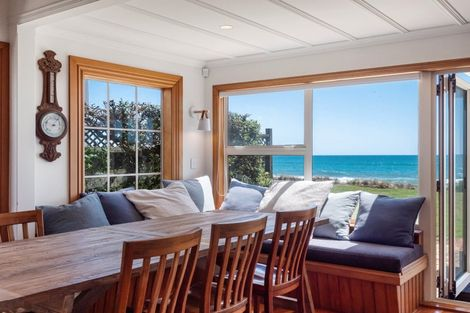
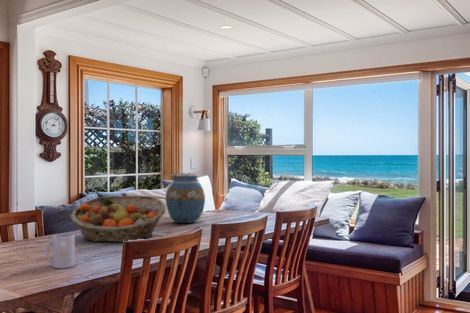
+ fruit basket [69,195,167,243]
+ mug [45,233,76,269]
+ vase [164,172,206,224]
